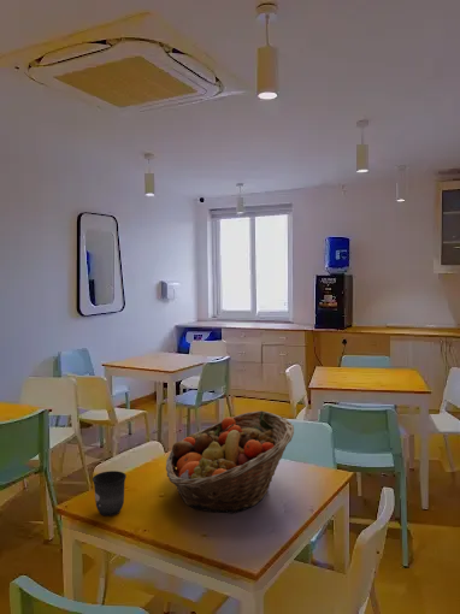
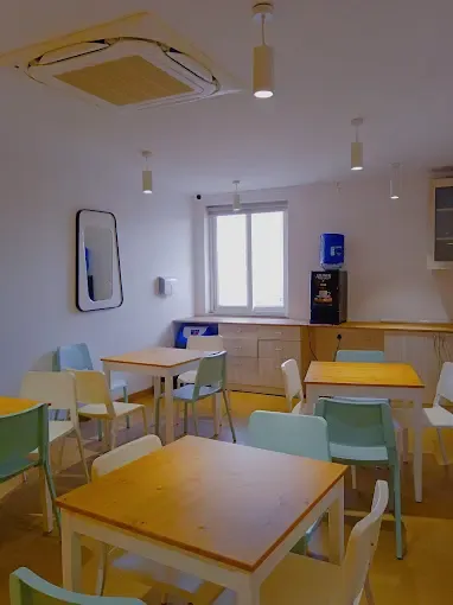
- fruit basket [165,409,295,515]
- mug [92,470,128,516]
